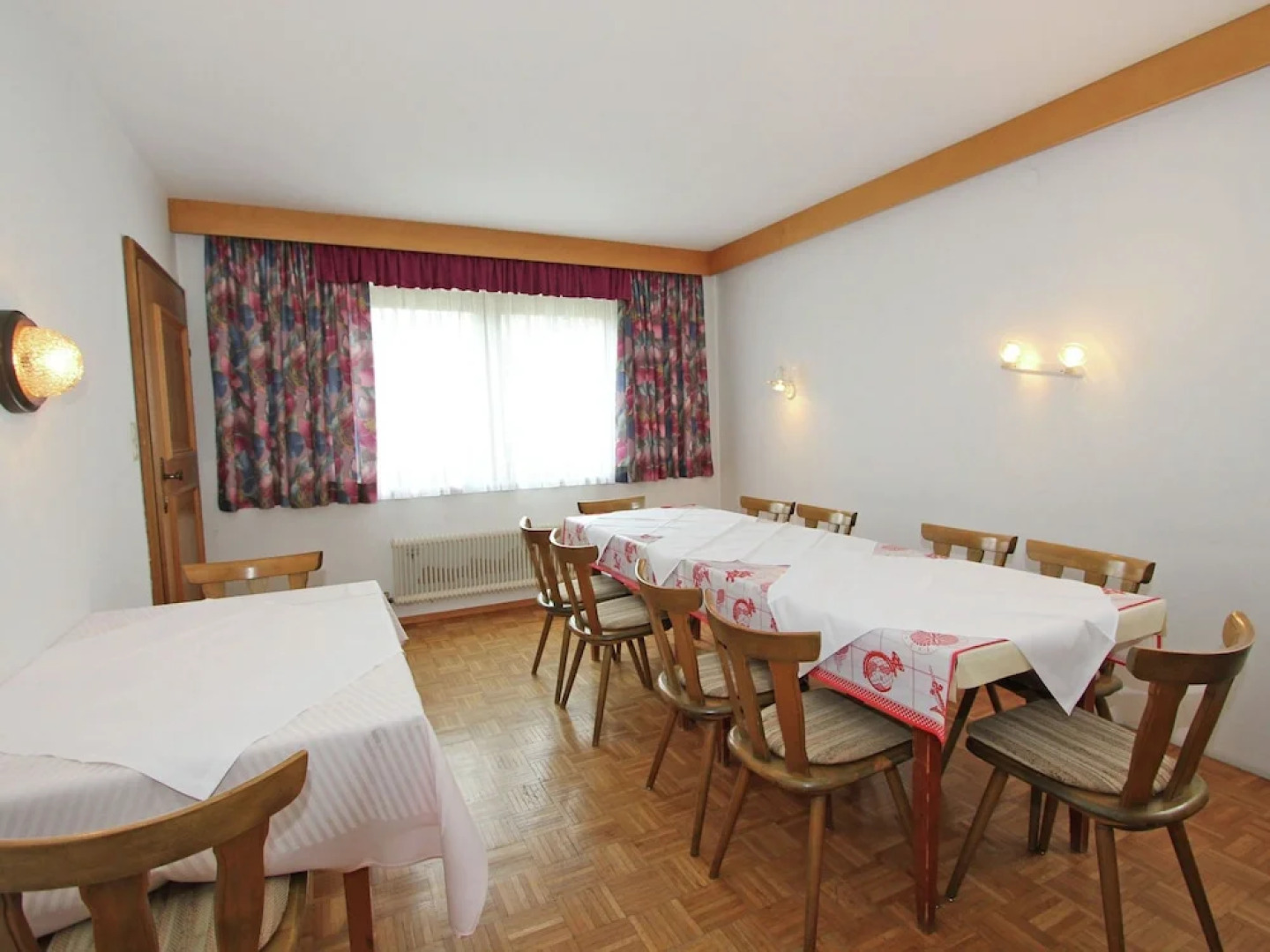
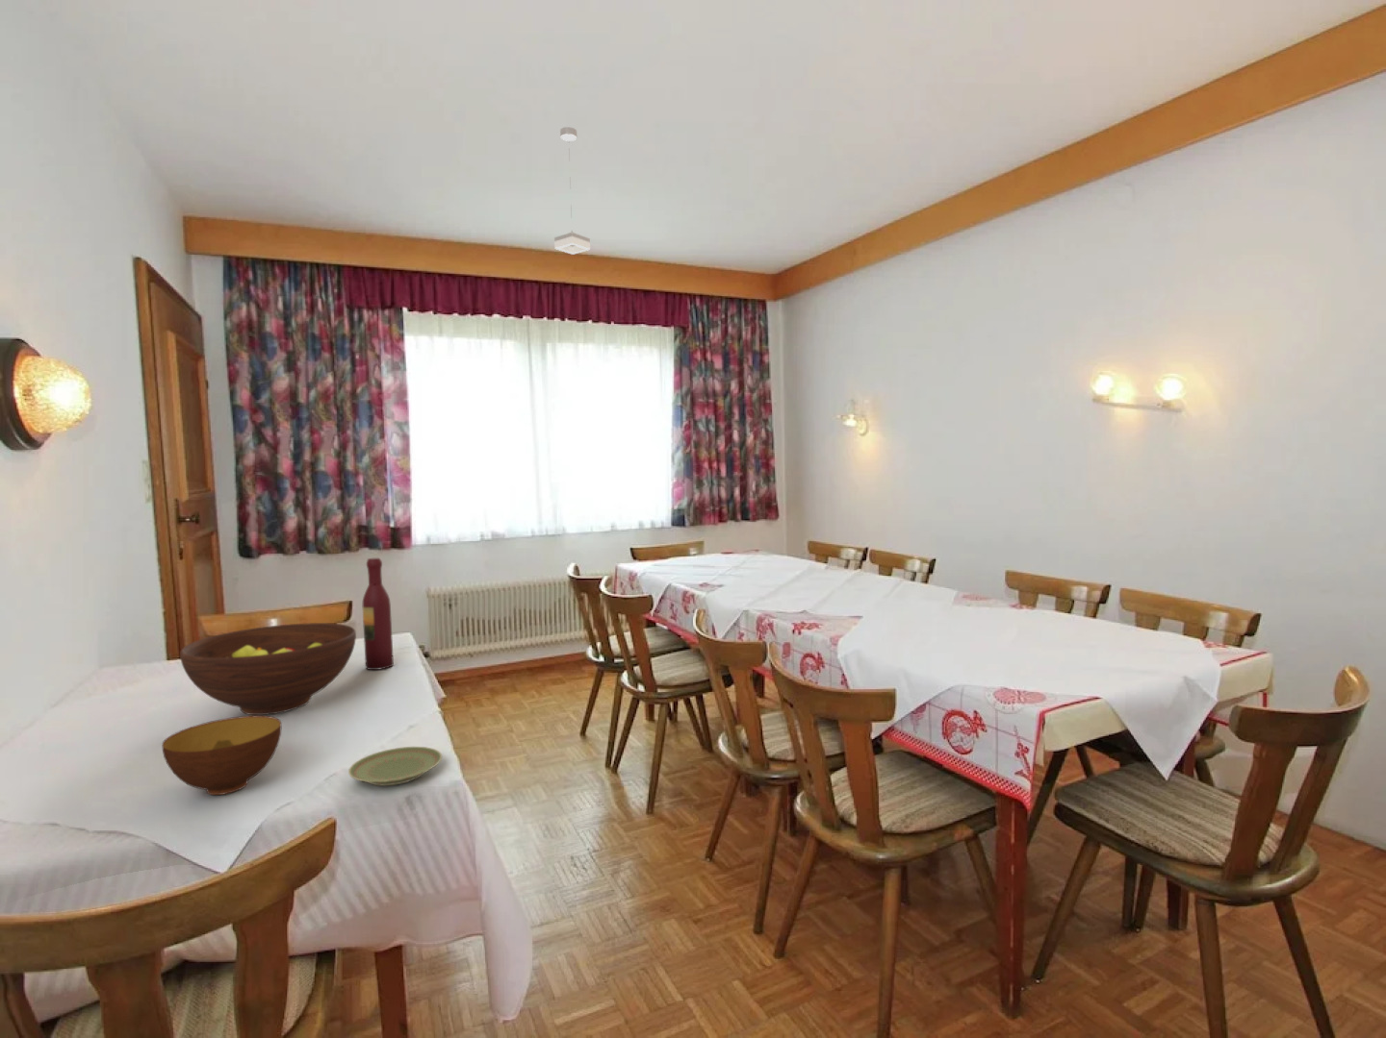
+ wine bottle [362,556,395,671]
+ bowl [160,715,283,796]
+ fruit bowl [179,621,357,716]
+ pendant lamp [553,125,592,255]
+ plate [347,746,443,786]
